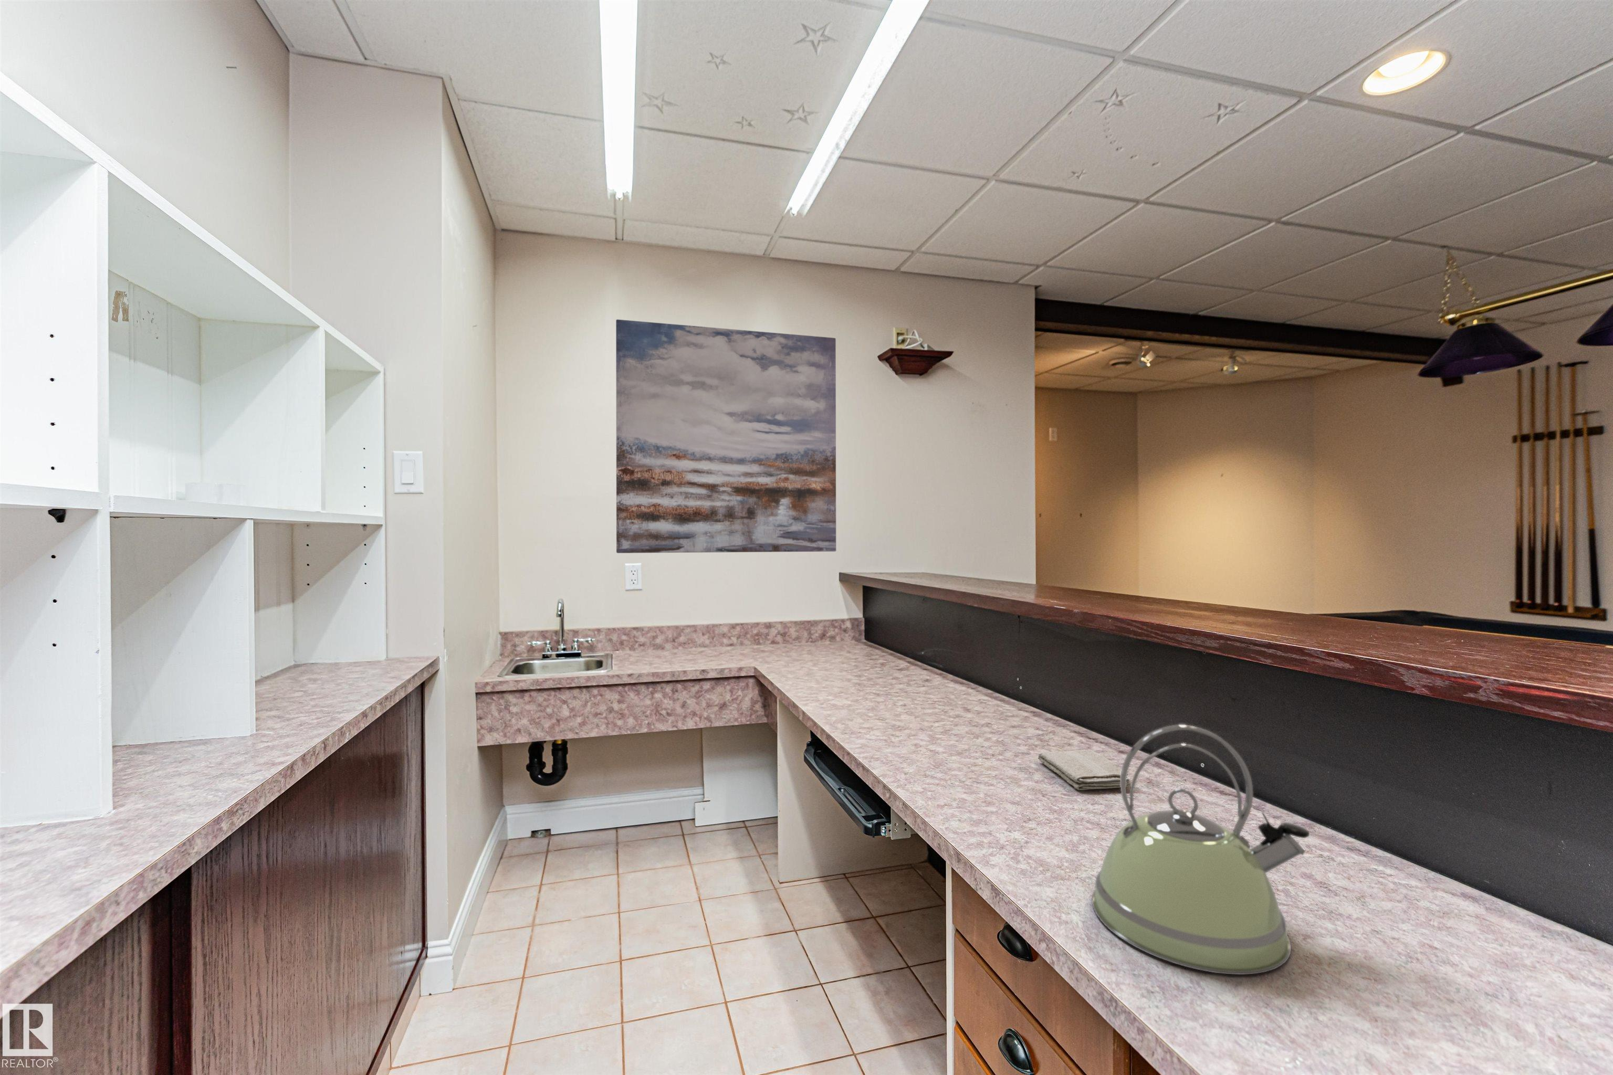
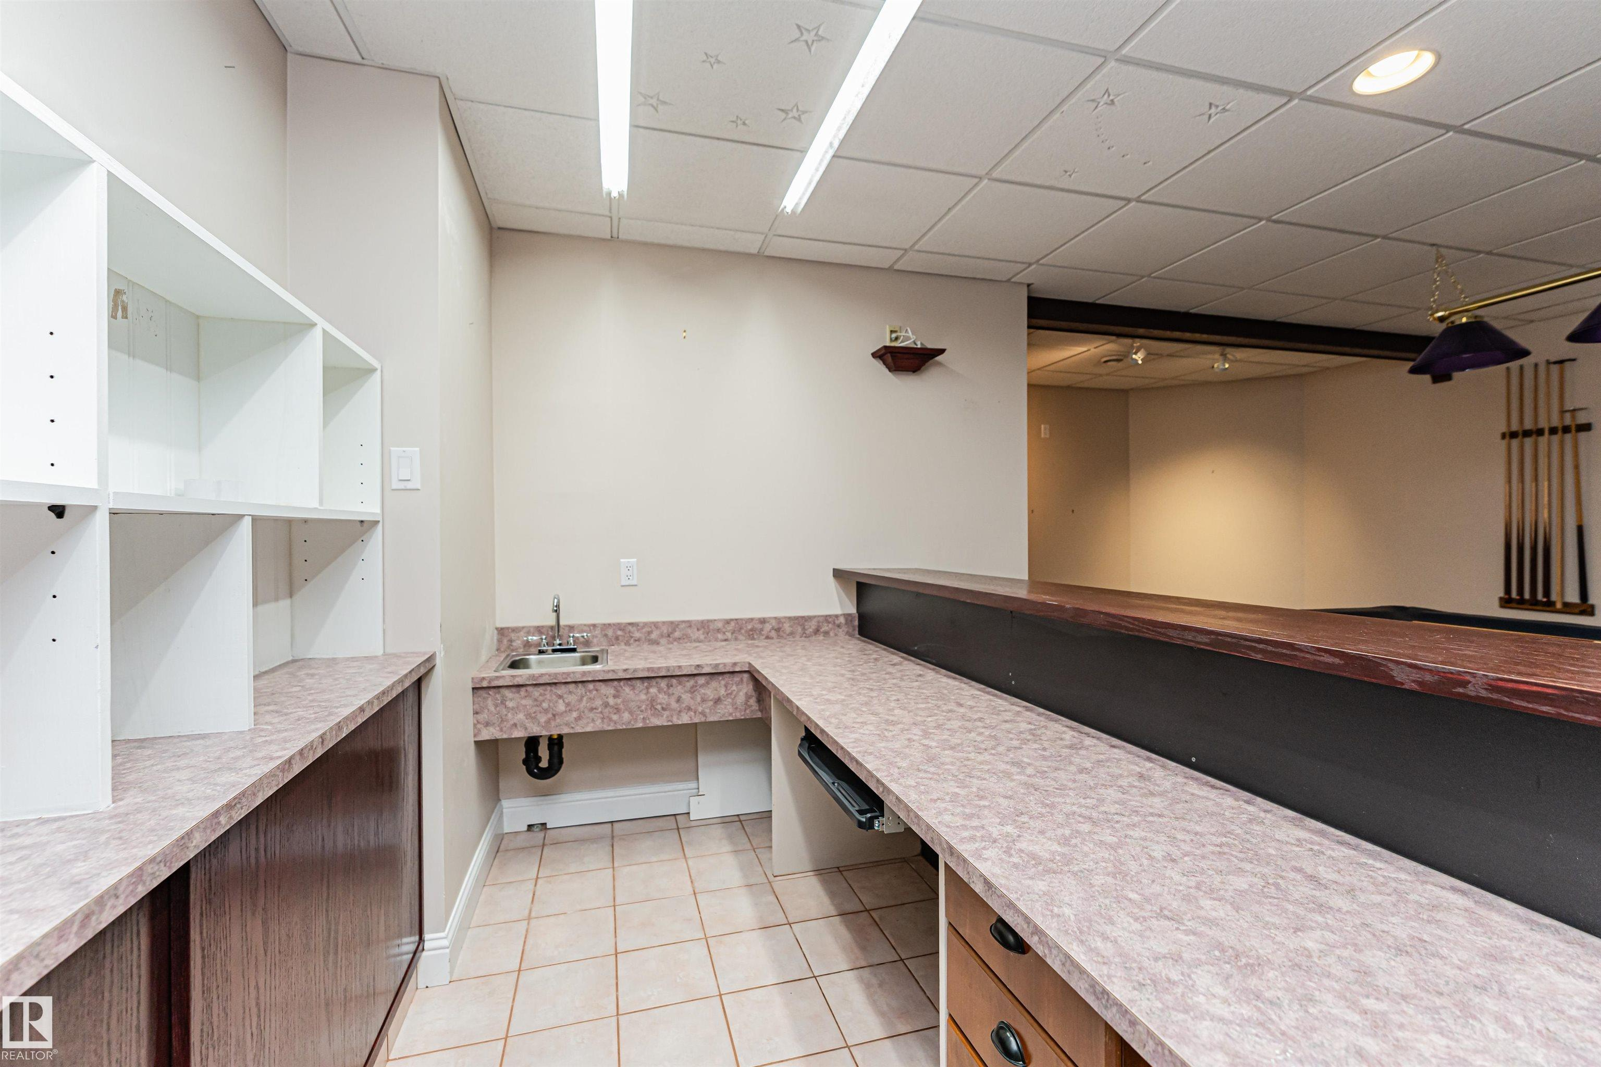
- kettle [1092,723,1311,975]
- wall art [616,319,837,554]
- washcloth [1038,749,1131,791]
